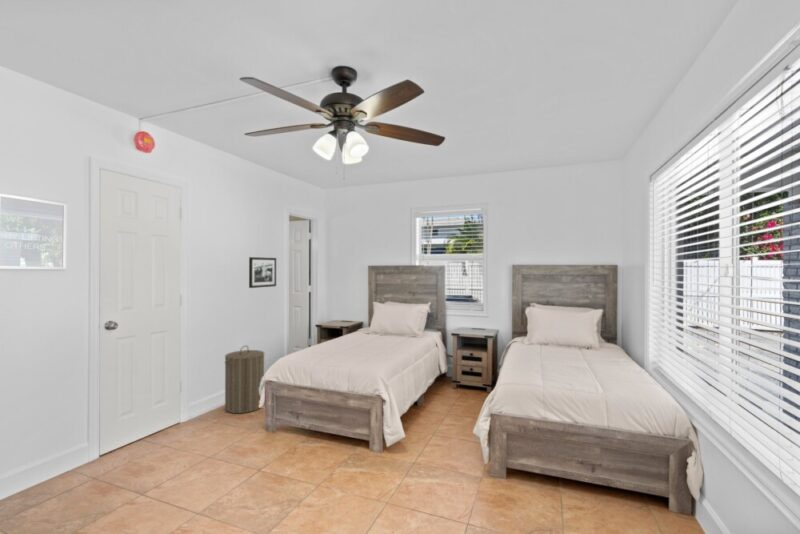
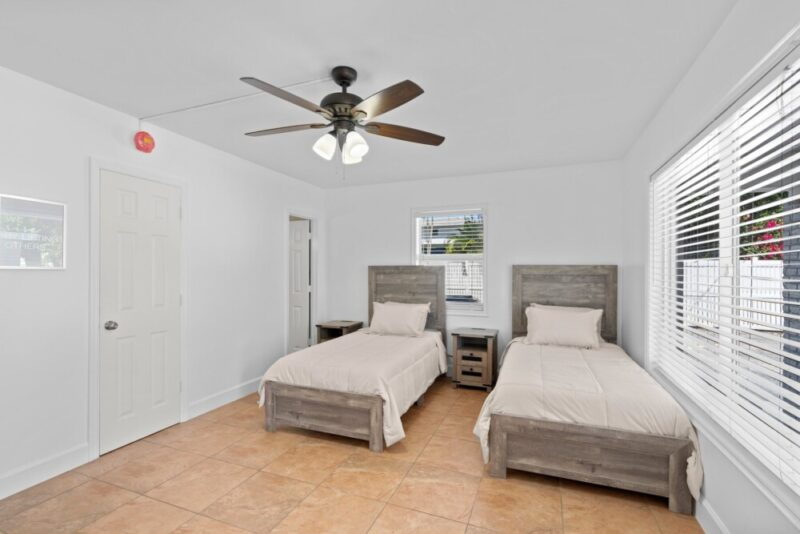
- laundry hamper [224,344,265,414]
- picture frame [248,256,277,289]
